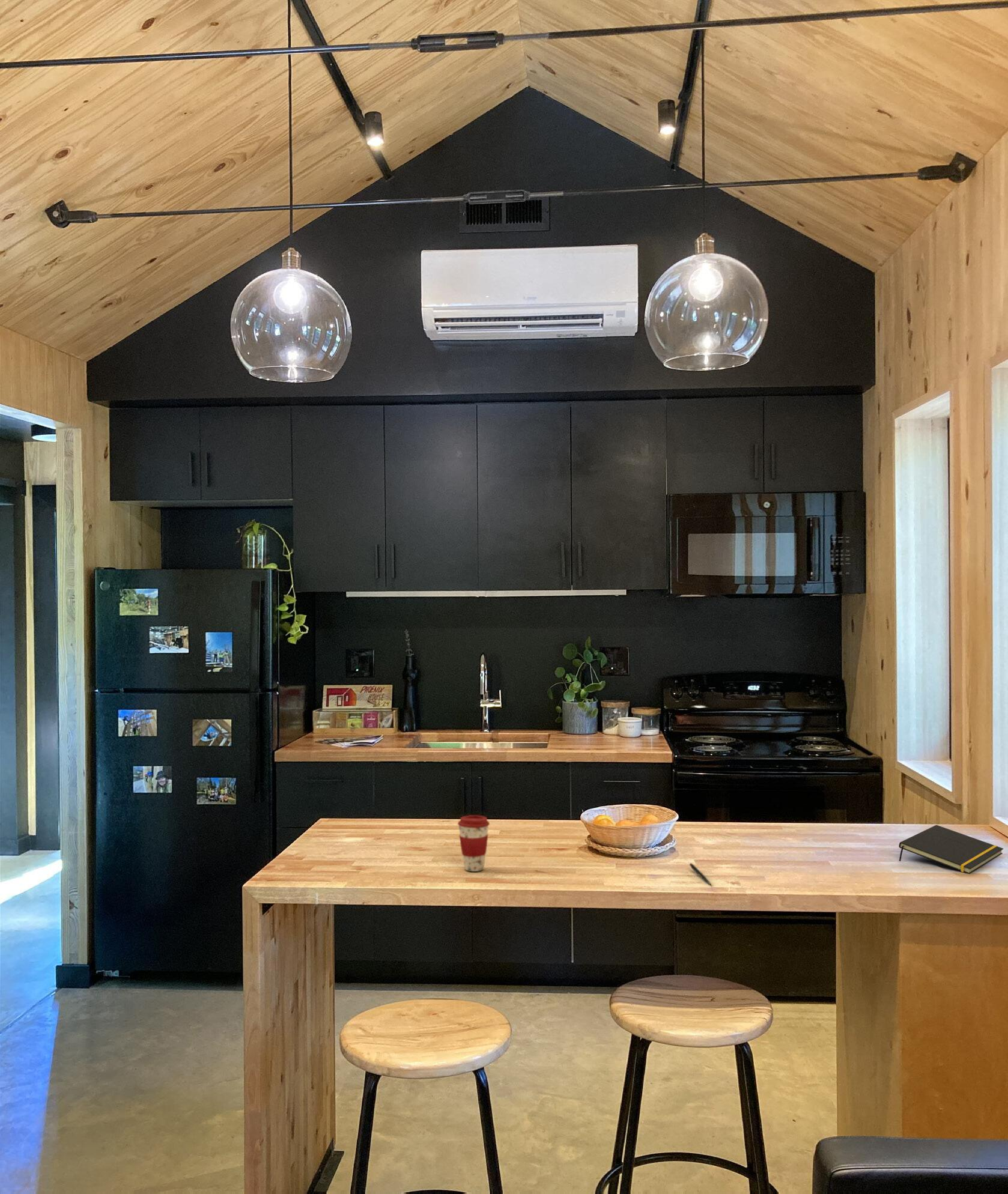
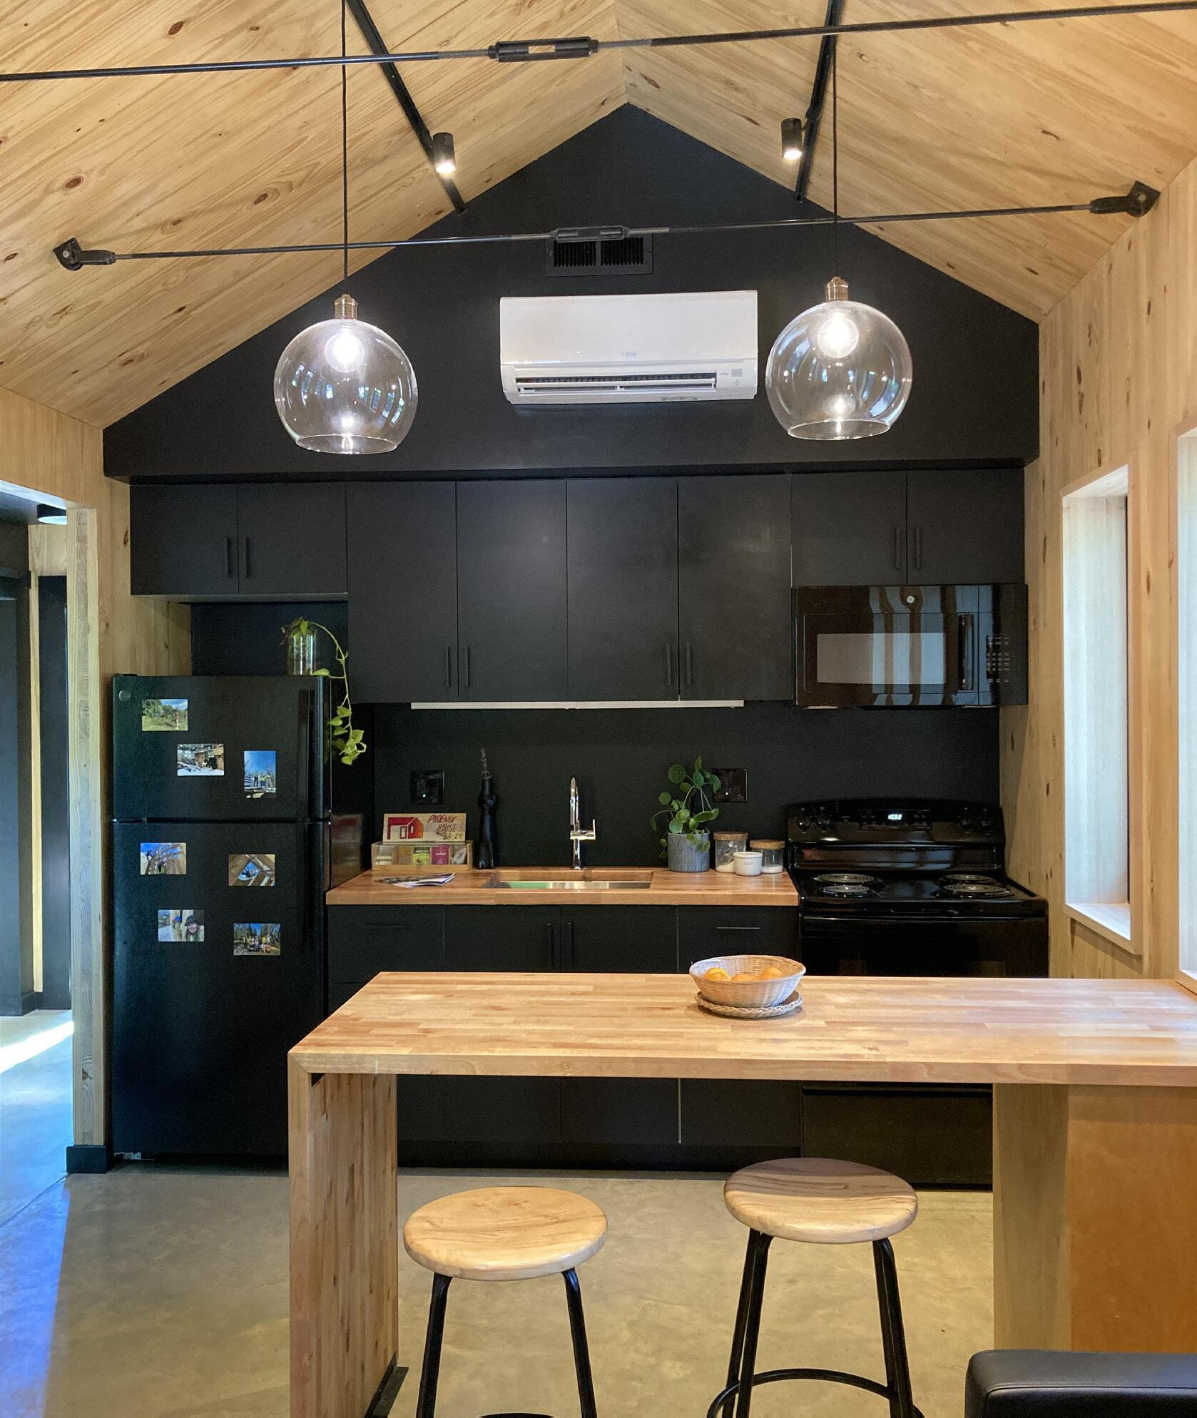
- coffee cup [457,814,490,872]
- notepad [898,825,1004,874]
- pen [689,862,713,886]
